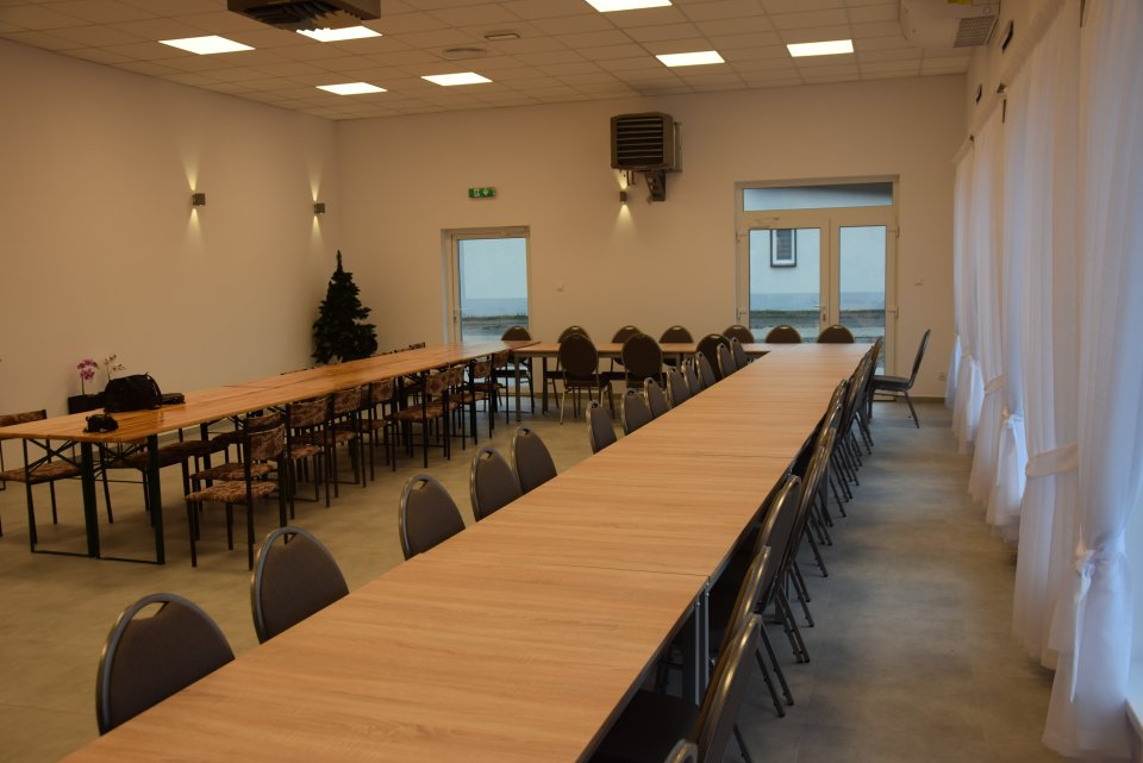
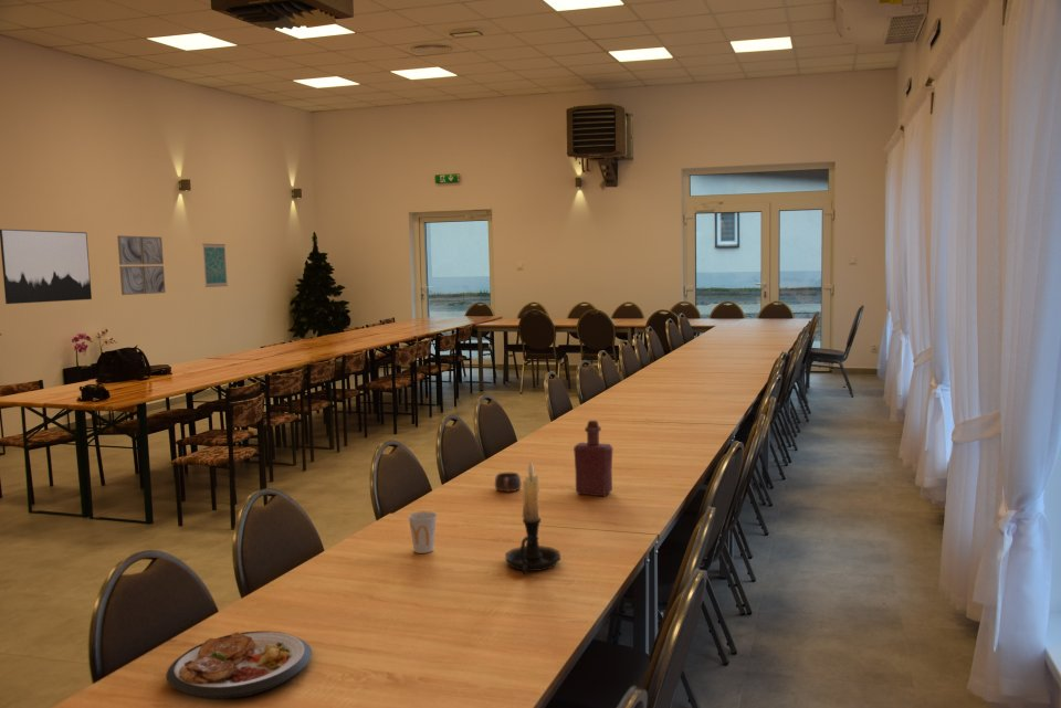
+ cup [494,472,522,493]
+ wall art [0,229,93,305]
+ plate [165,630,313,700]
+ candle holder [504,461,561,575]
+ cup [407,510,438,554]
+ bottle [572,420,613,497]
+ wall art [202,243,229,288]
+ wall art [116,234,167,296]
